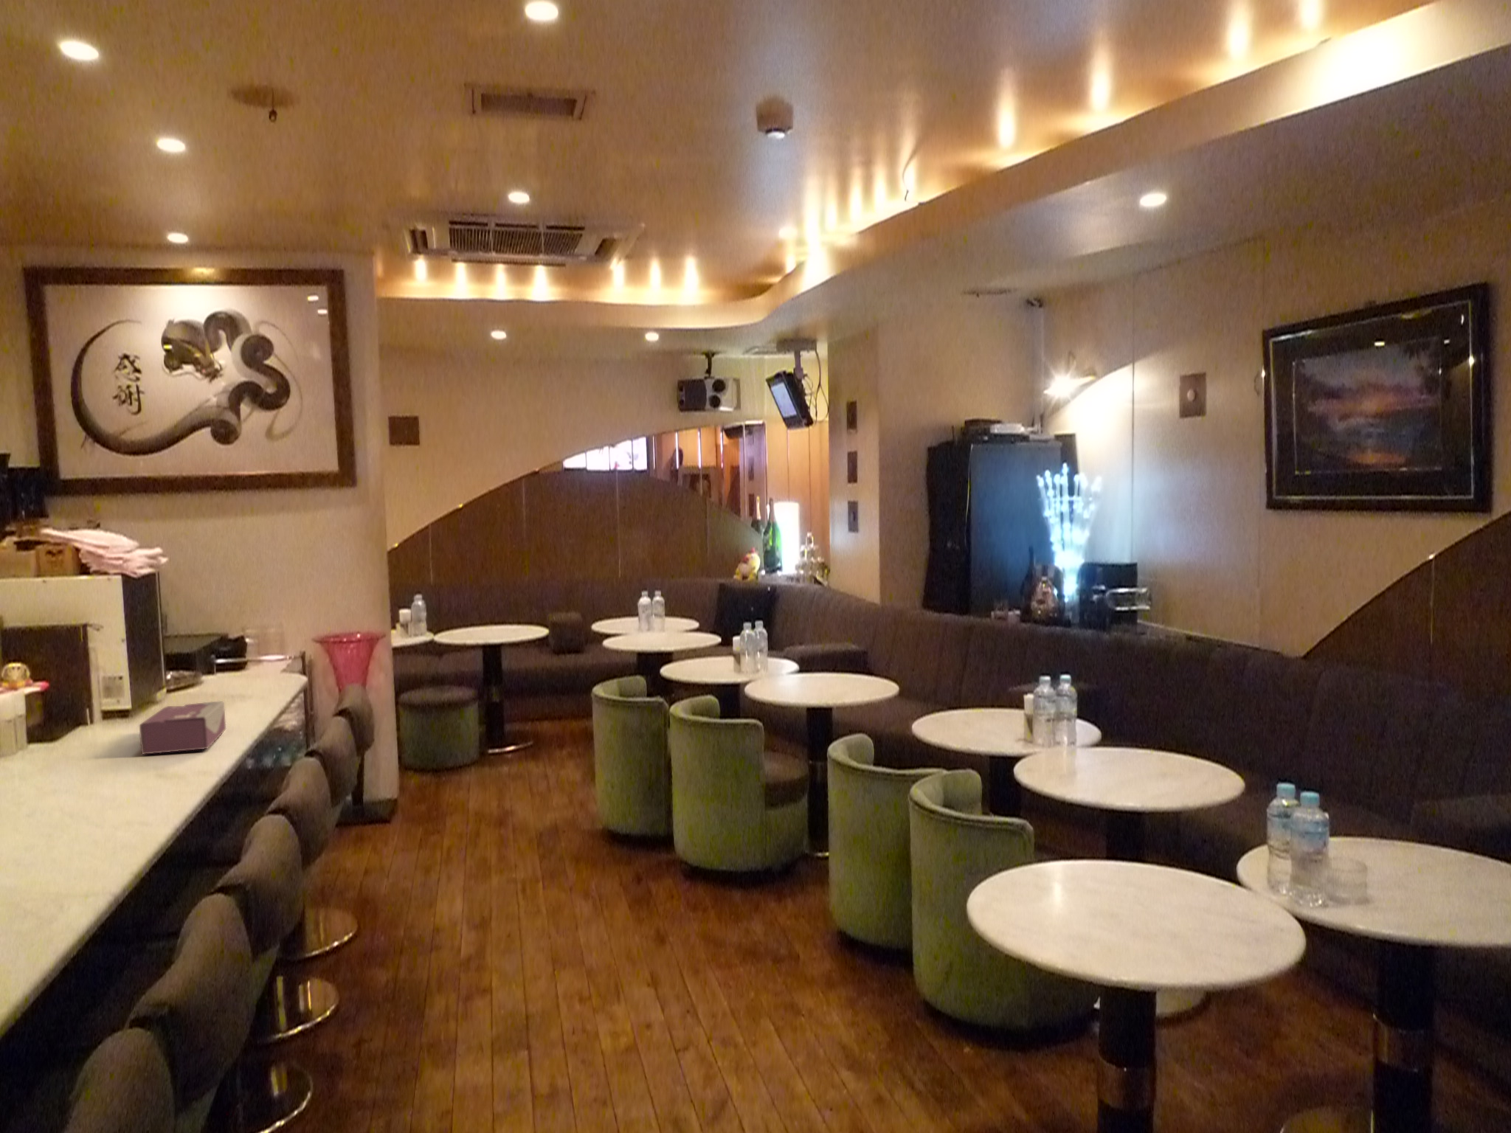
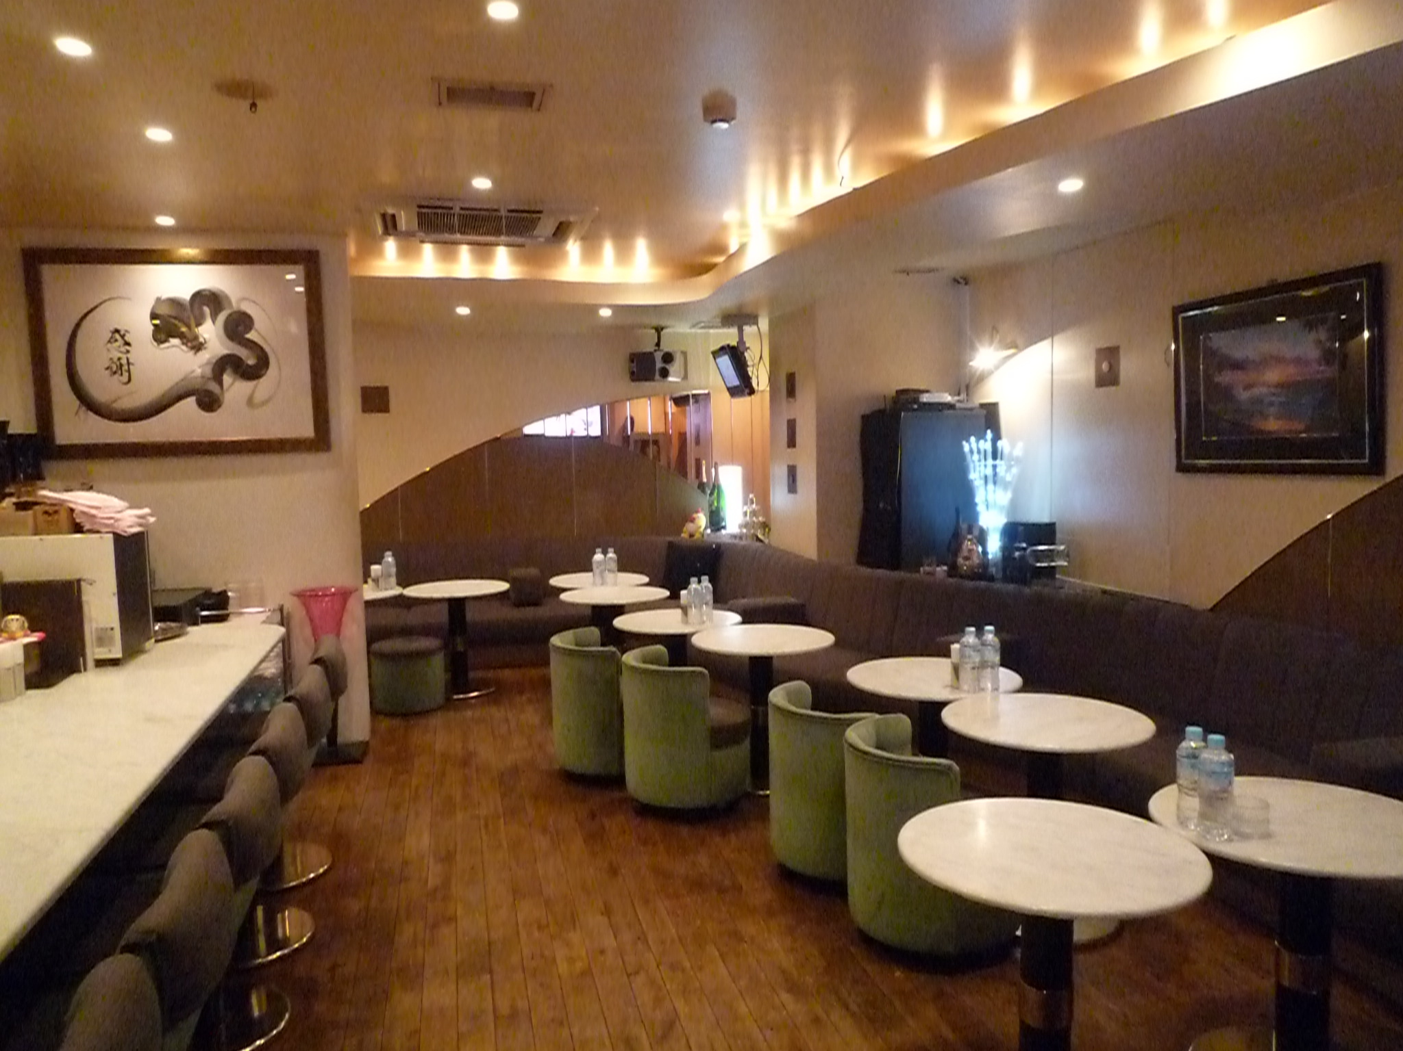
- tissue box [139,700,226,756]
